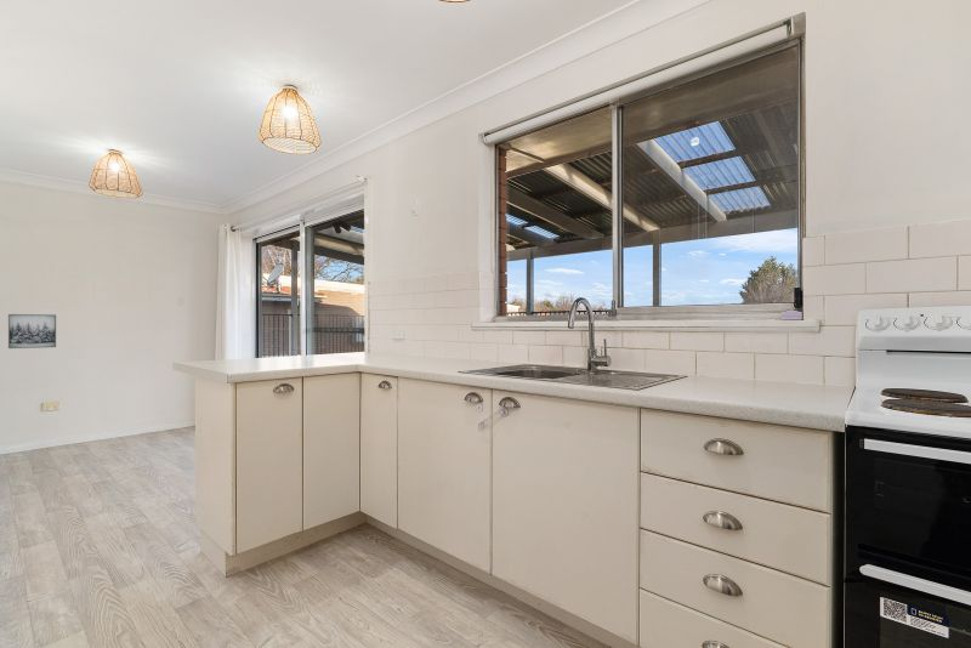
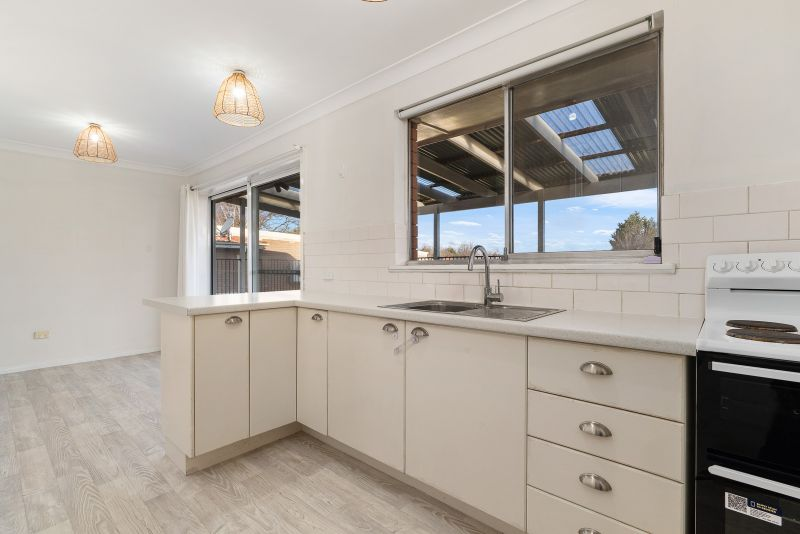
- wall art [7,313,57,349]
